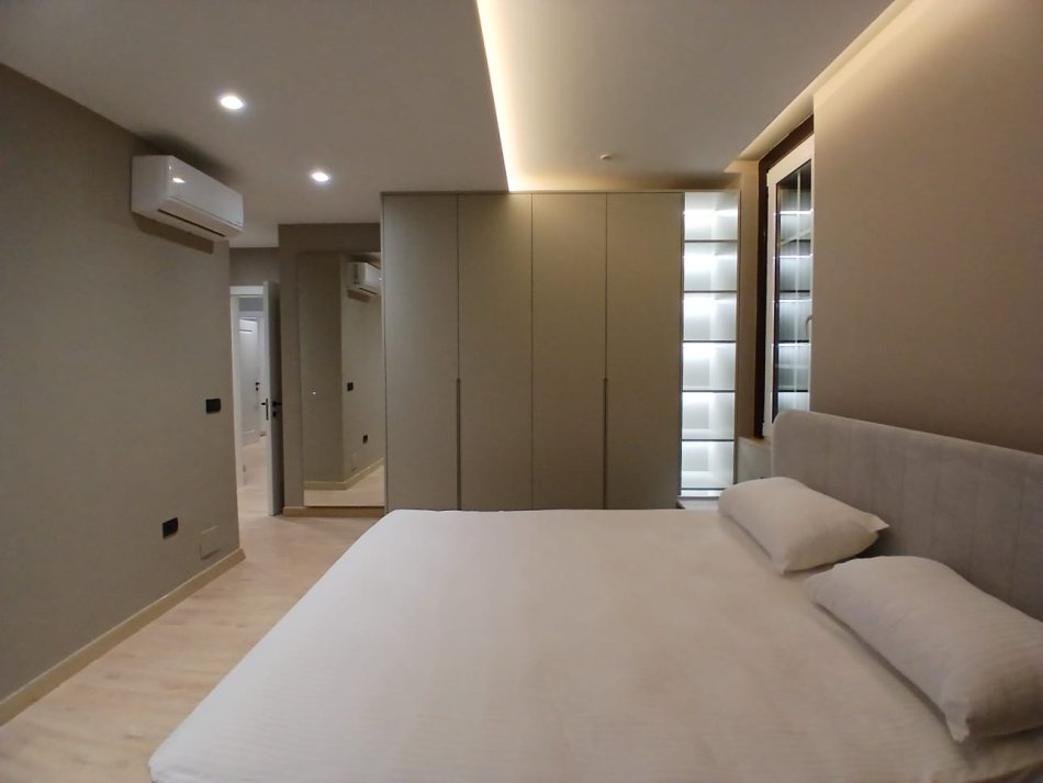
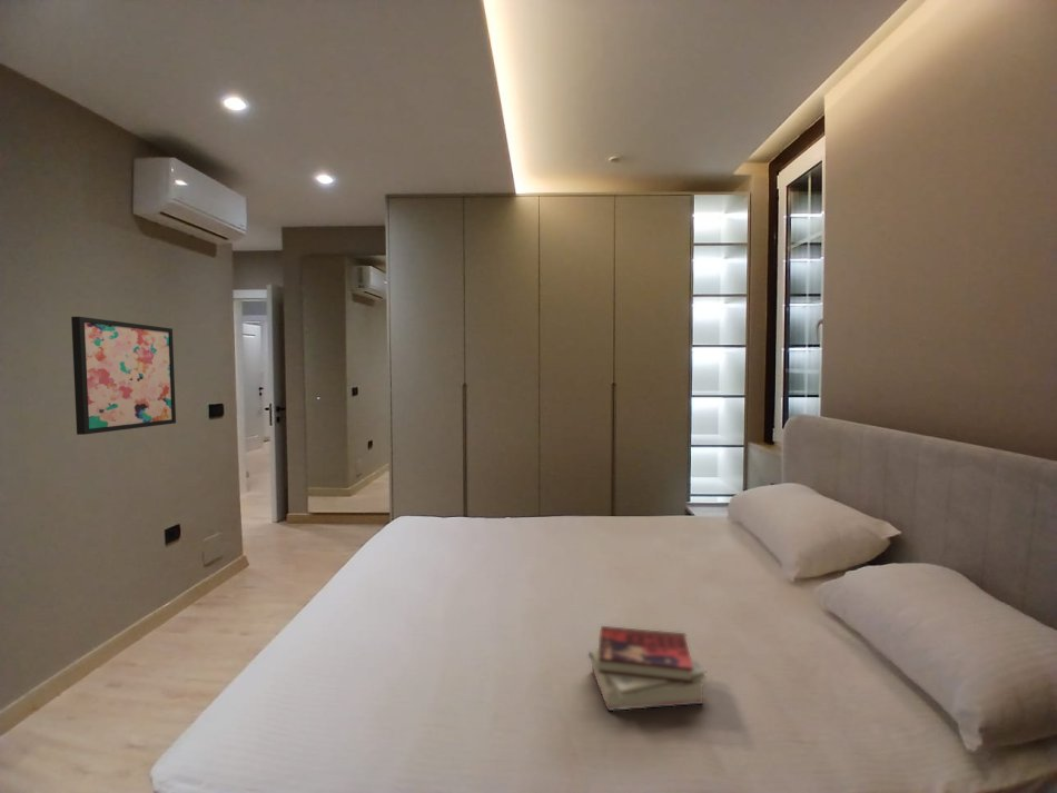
+ wall art [70,316,177,436]
+ book [587,625,708,712]
